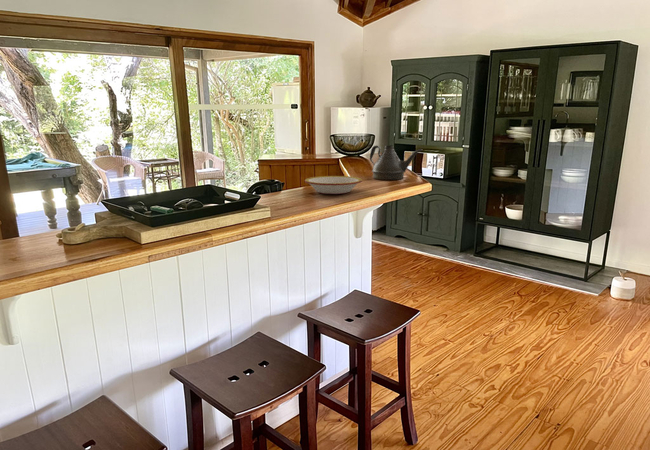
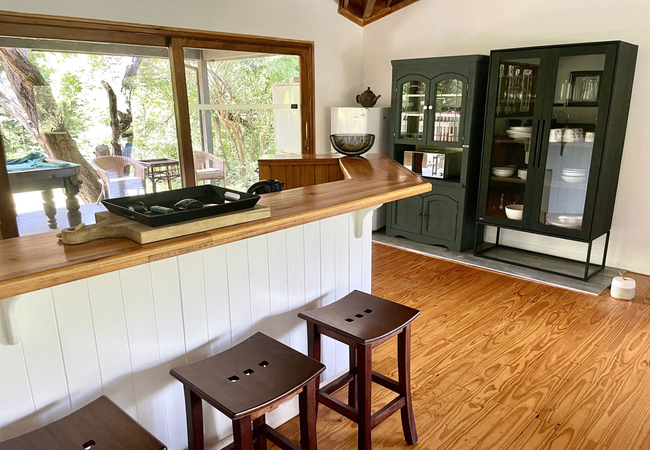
- teapot [369,145,423,181]
- bowl [304,175,363,195]
